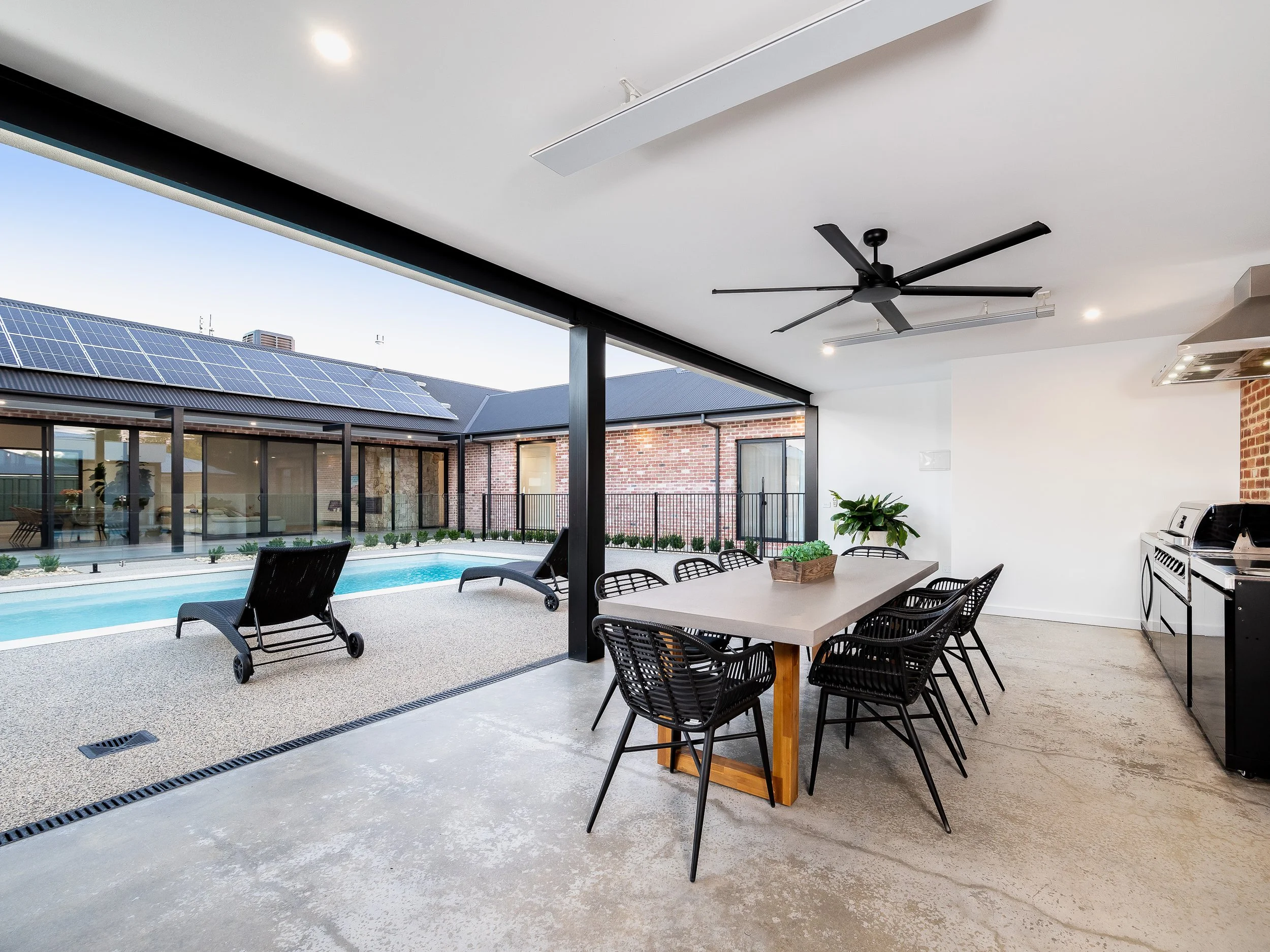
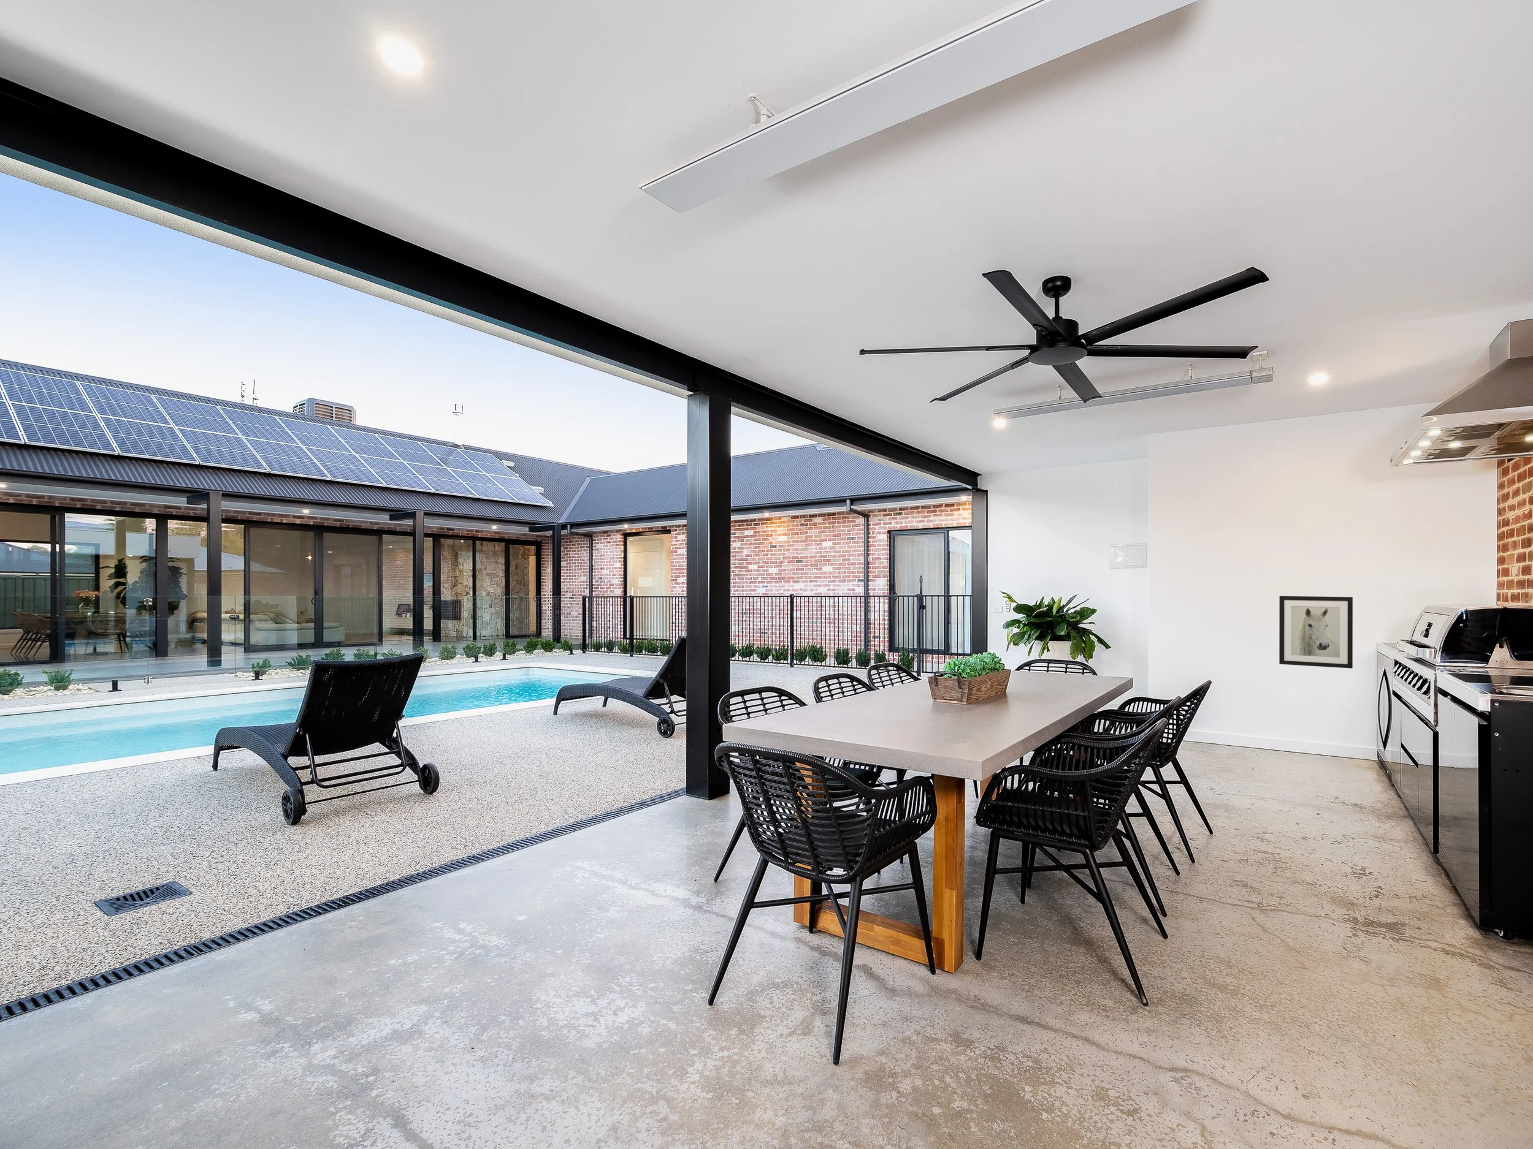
+ wall art [1278,596,1353,669]
